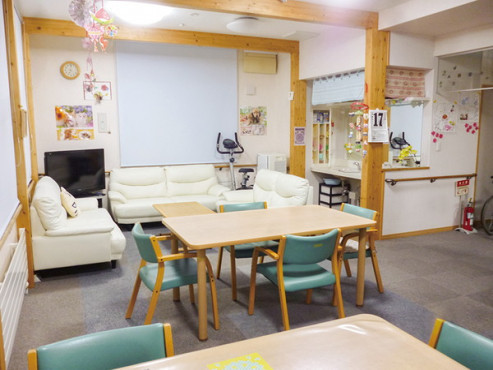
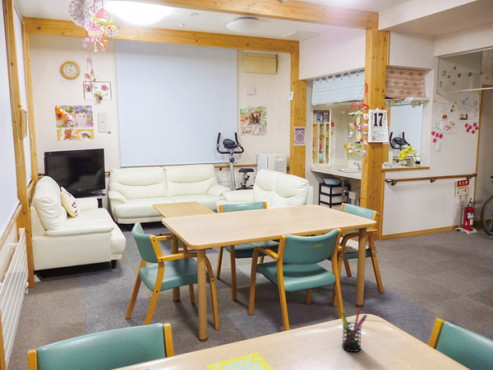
+ pen holder [341,307,368,353]
